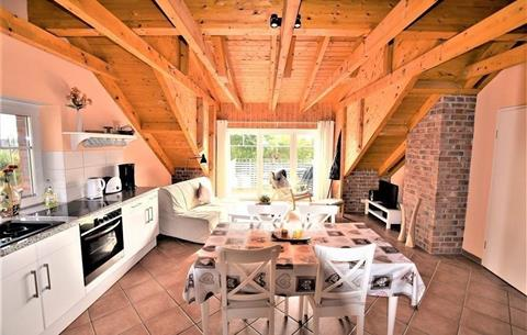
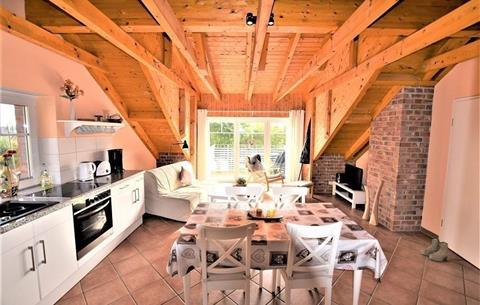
+ boots [420,237,451,262]
